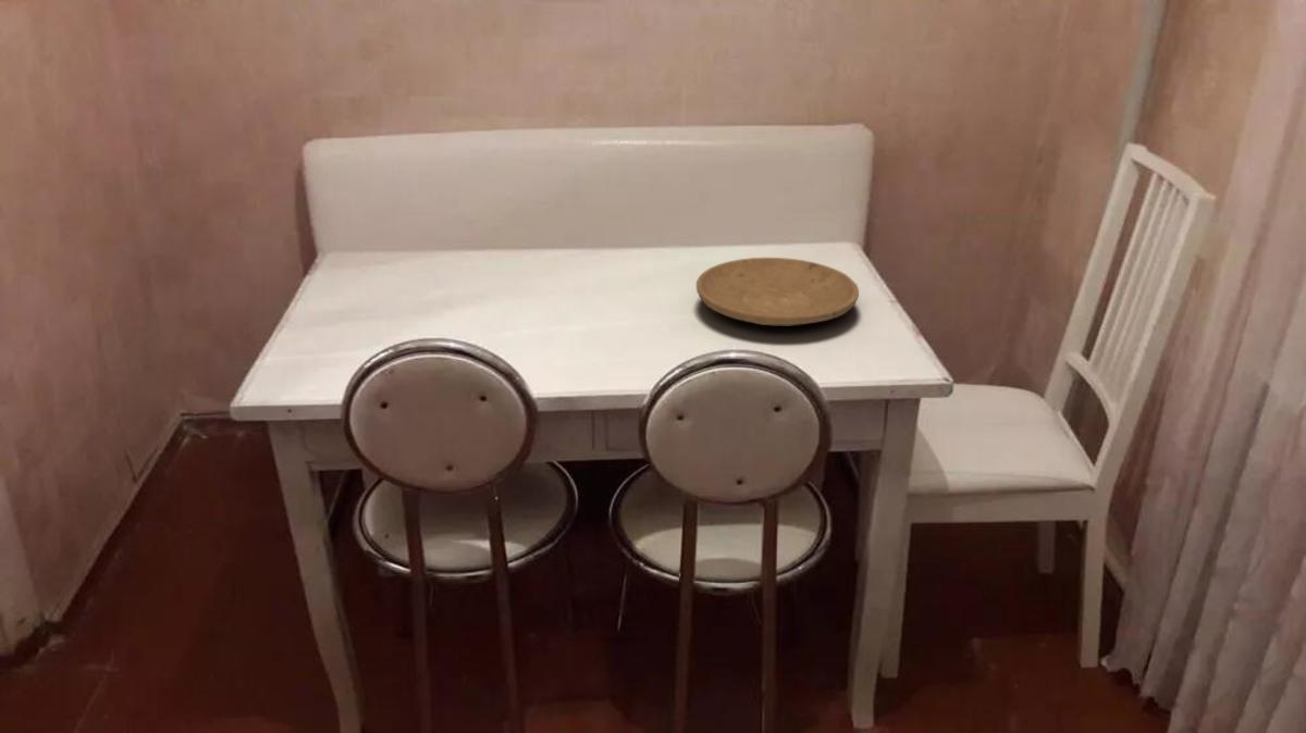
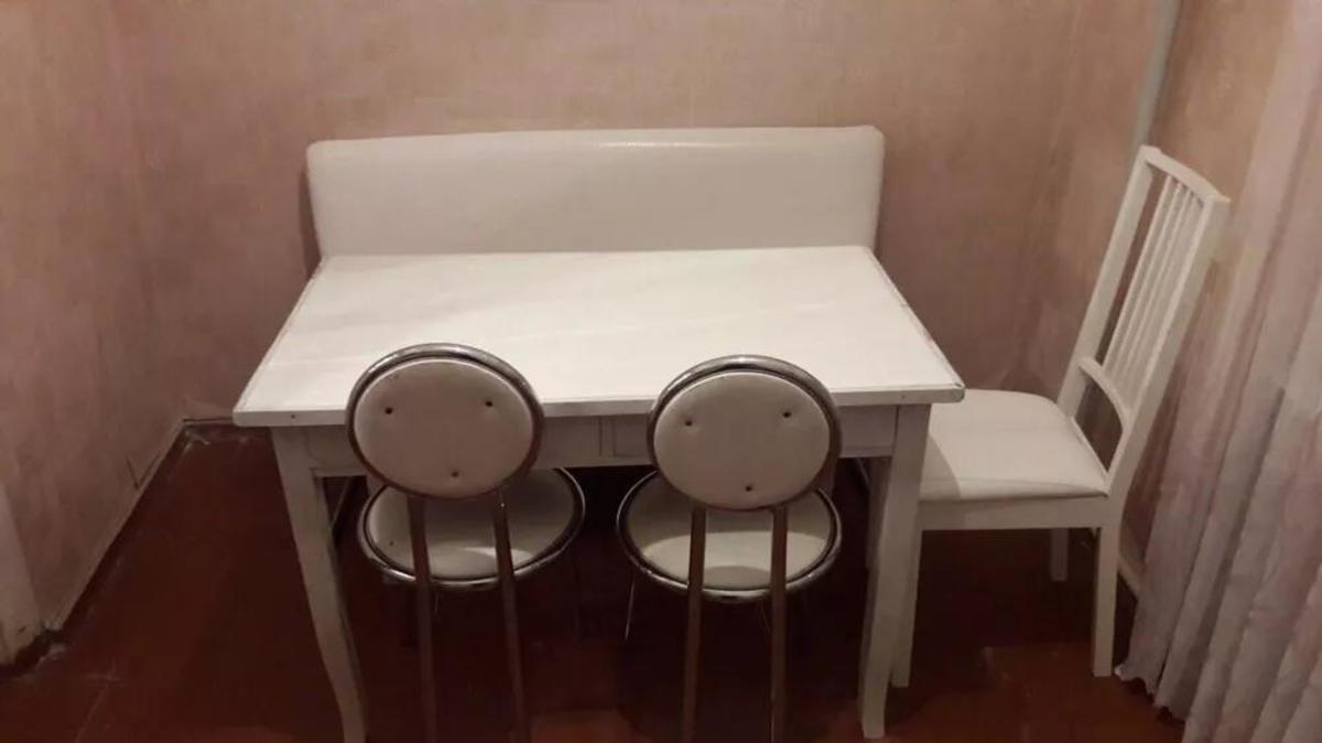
- plate [695,257,860,326]
